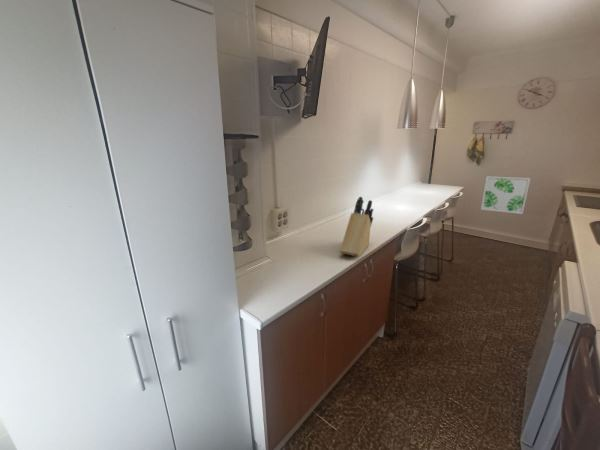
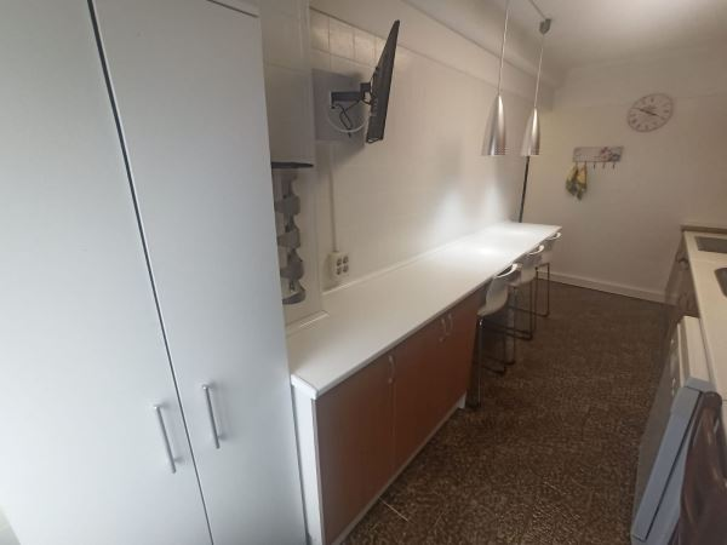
- knife block [339,195,375,258]
- wall art [480,175,531,215]
